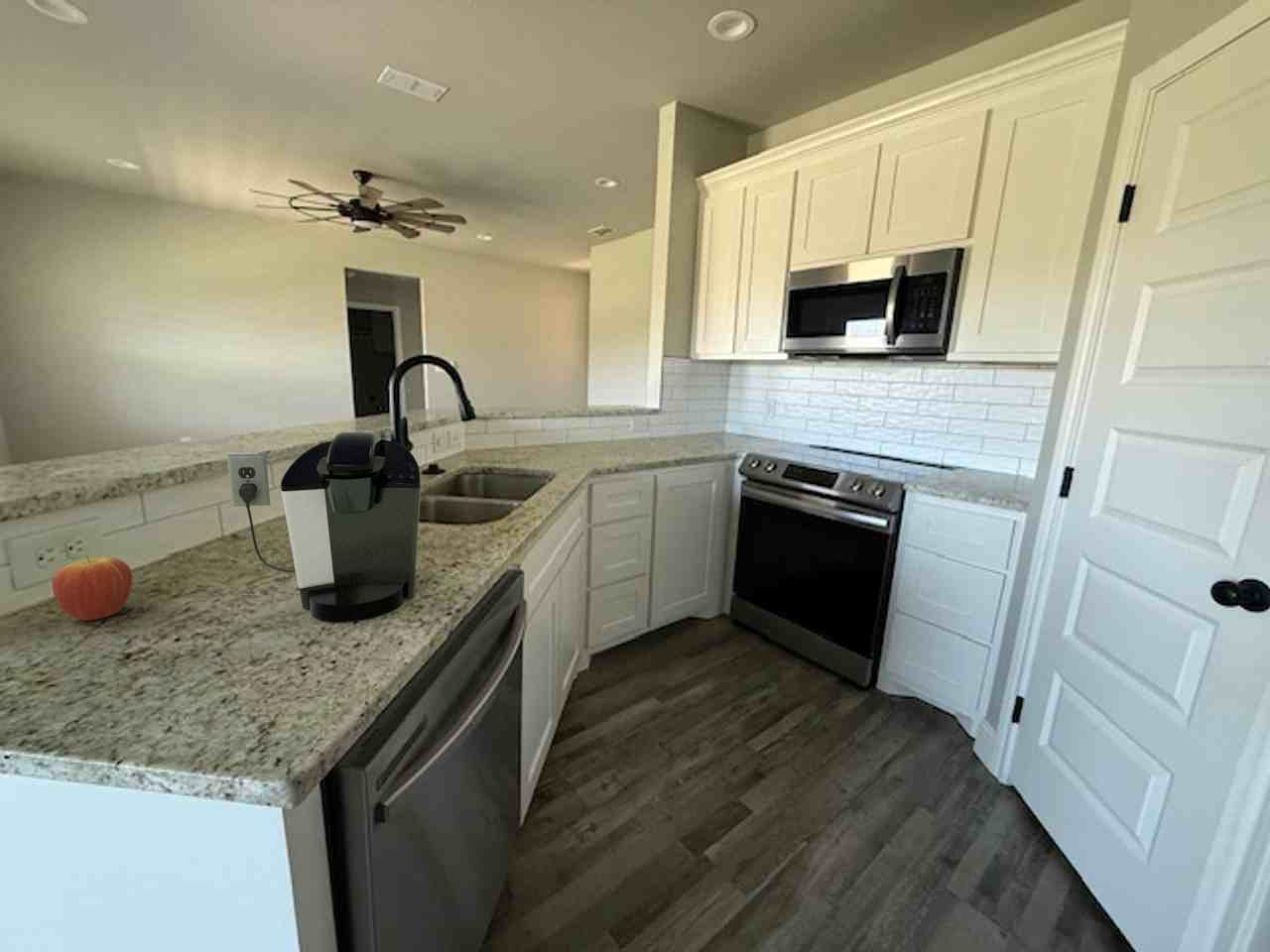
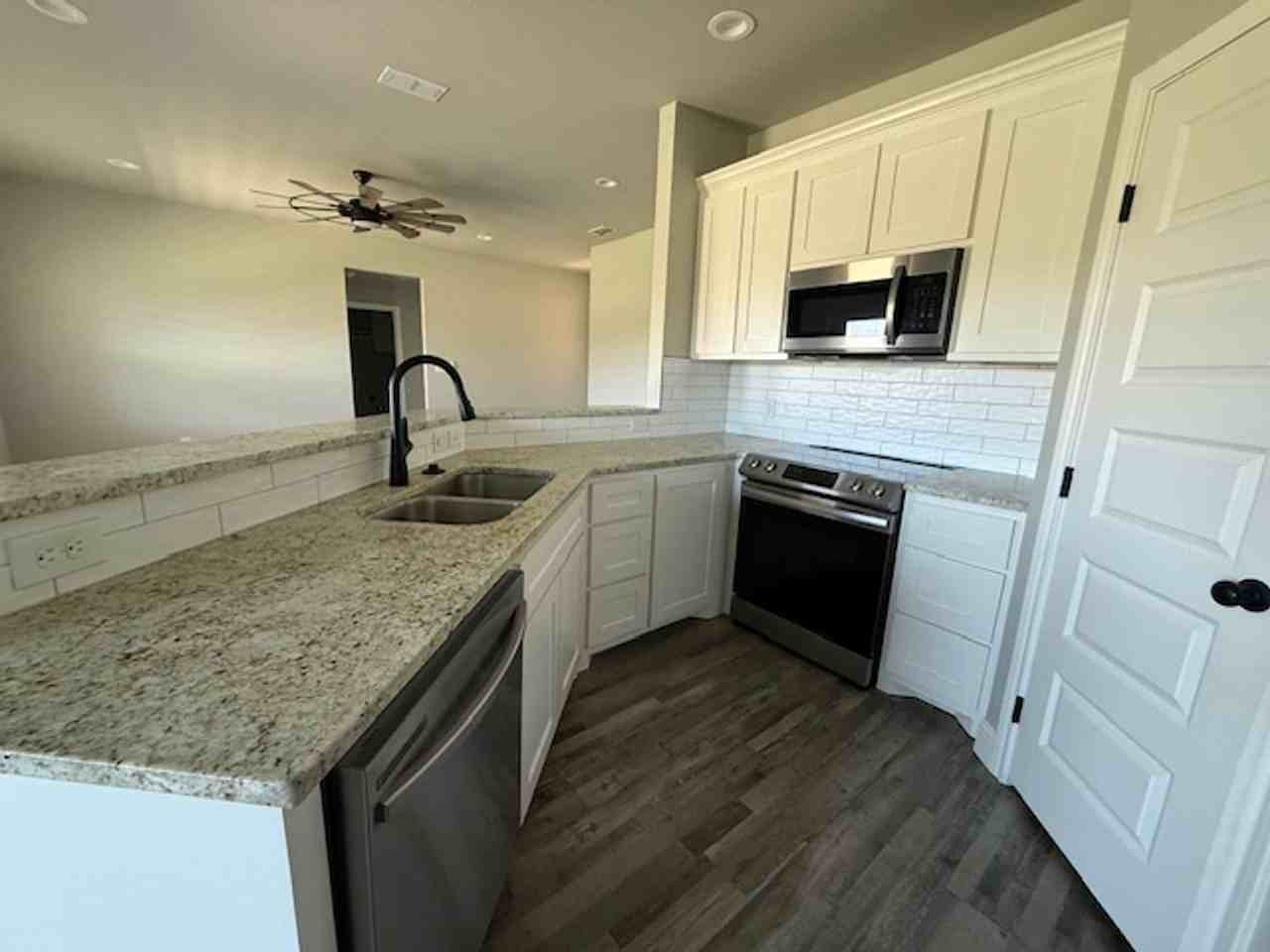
- coffee maker [226,430,422,623]
- fruit [52,553,134,622]
